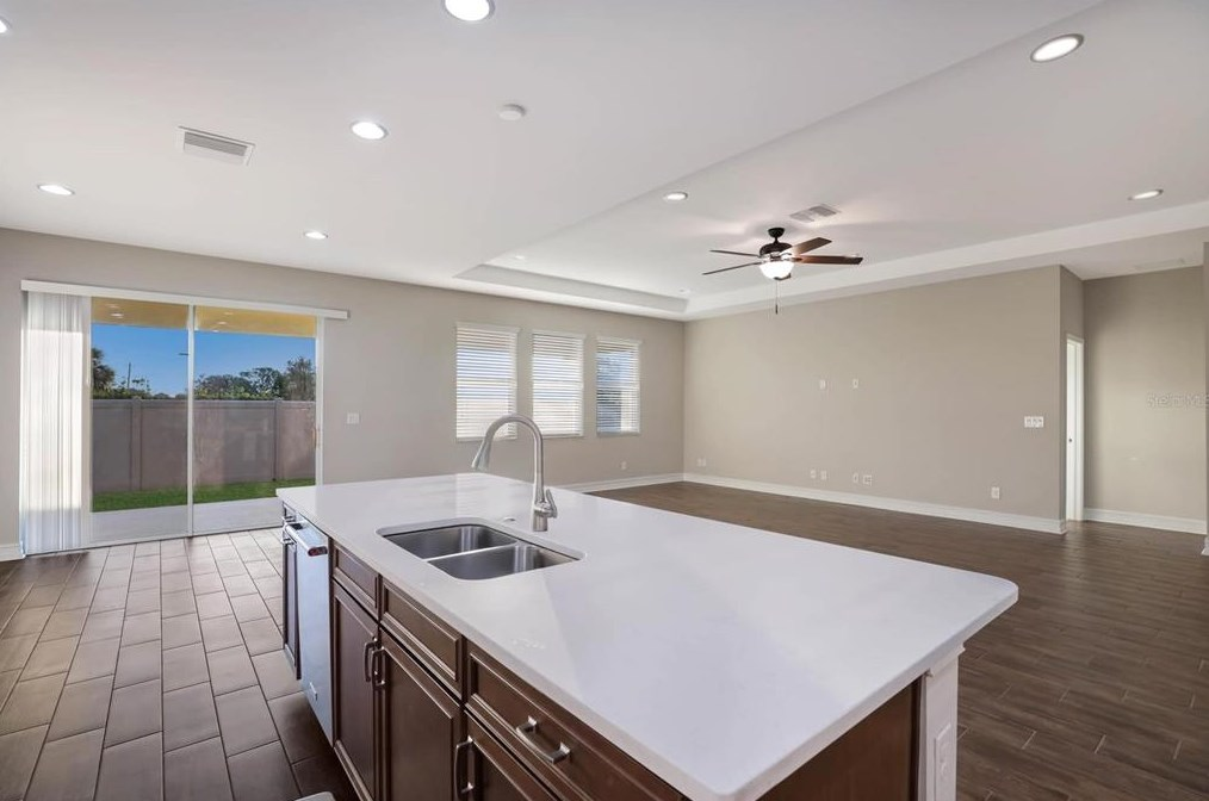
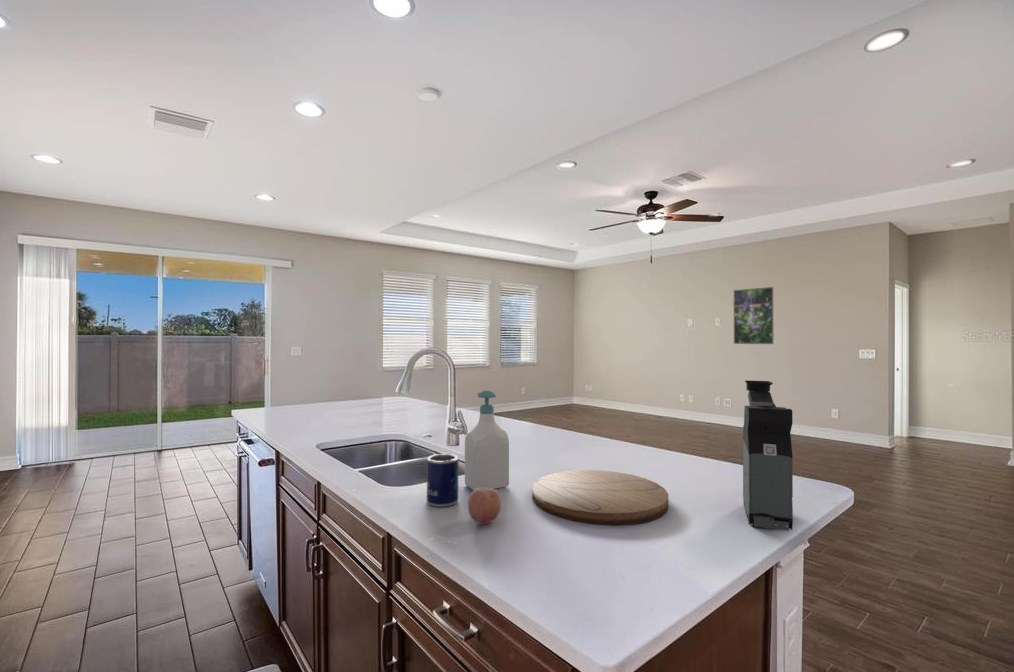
+ soap bottle [464,389,510,491]
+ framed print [733,286,774,345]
+ fruit [467,488,502,525]
+ coffee maker [742,379,794,531]
+ mug [426,453,459,508]
+ cutting board [531,469,669,526]
